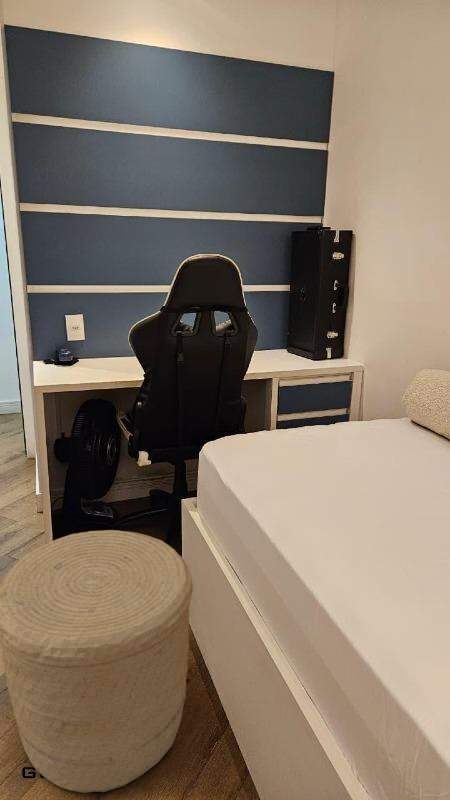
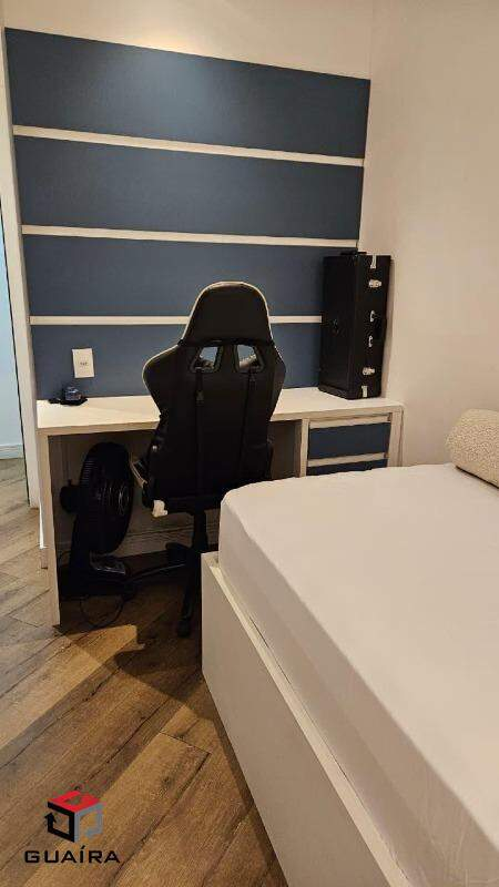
- basket [0,529,194,794]
